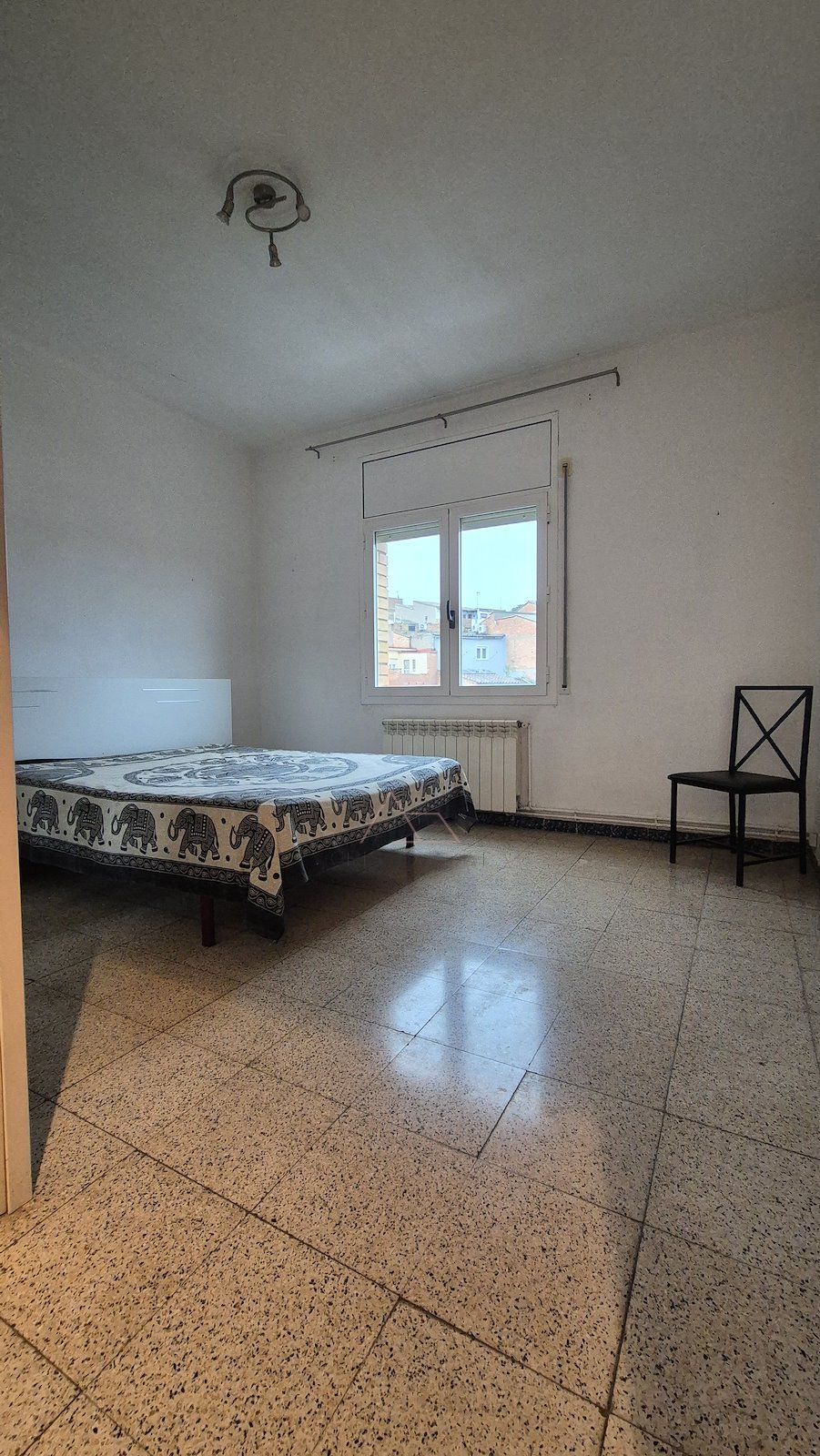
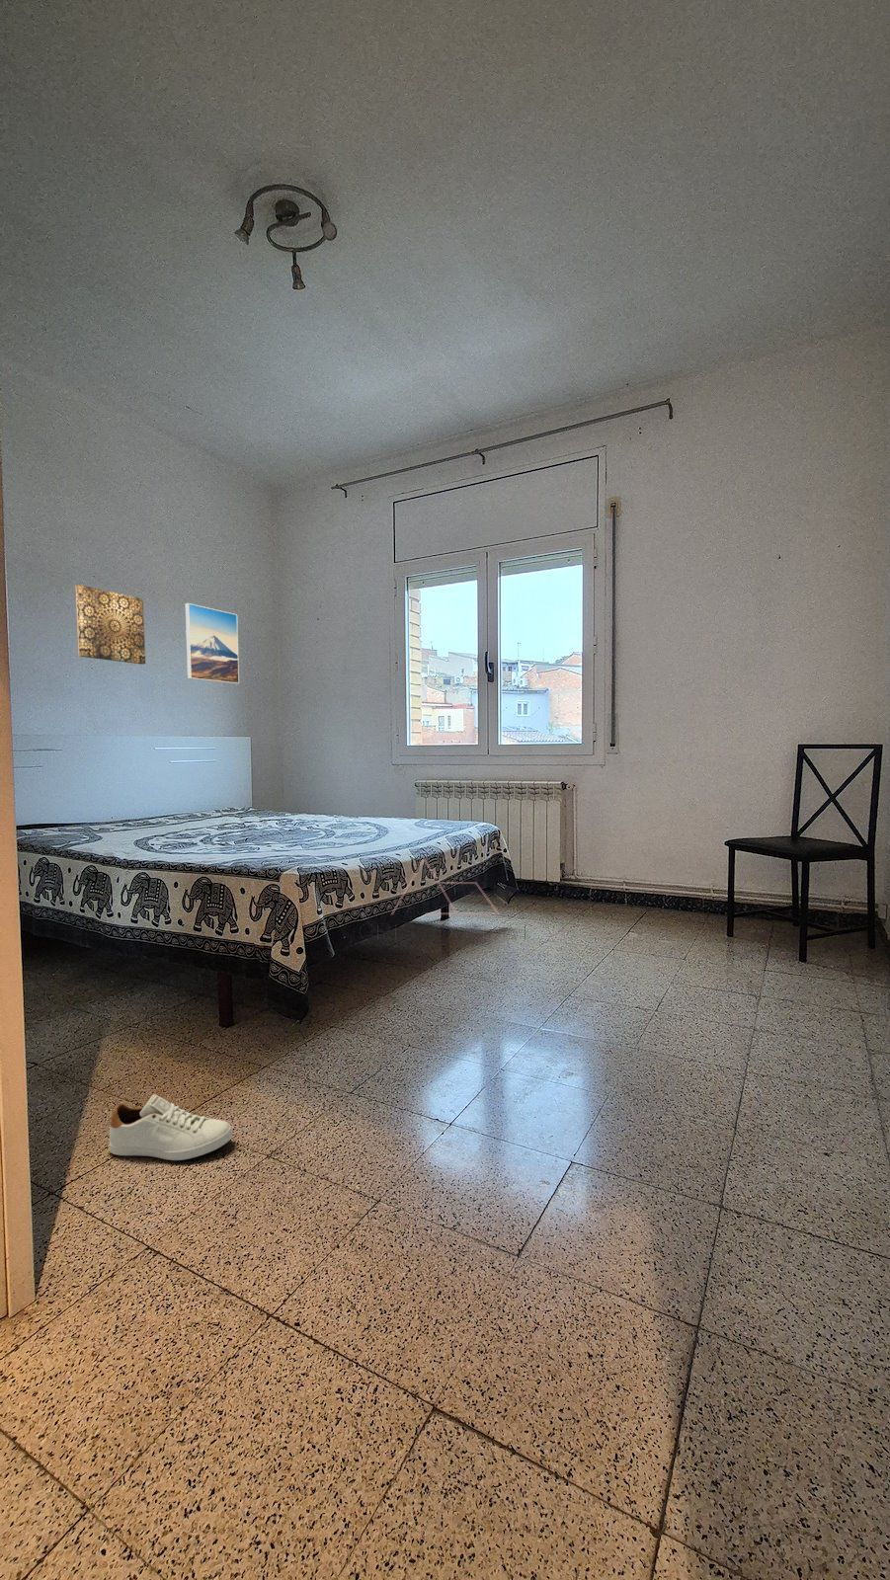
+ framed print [185,602,240,686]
+ wall art [75,584,147,665]
+ shoe [109,1093,234,1161]
